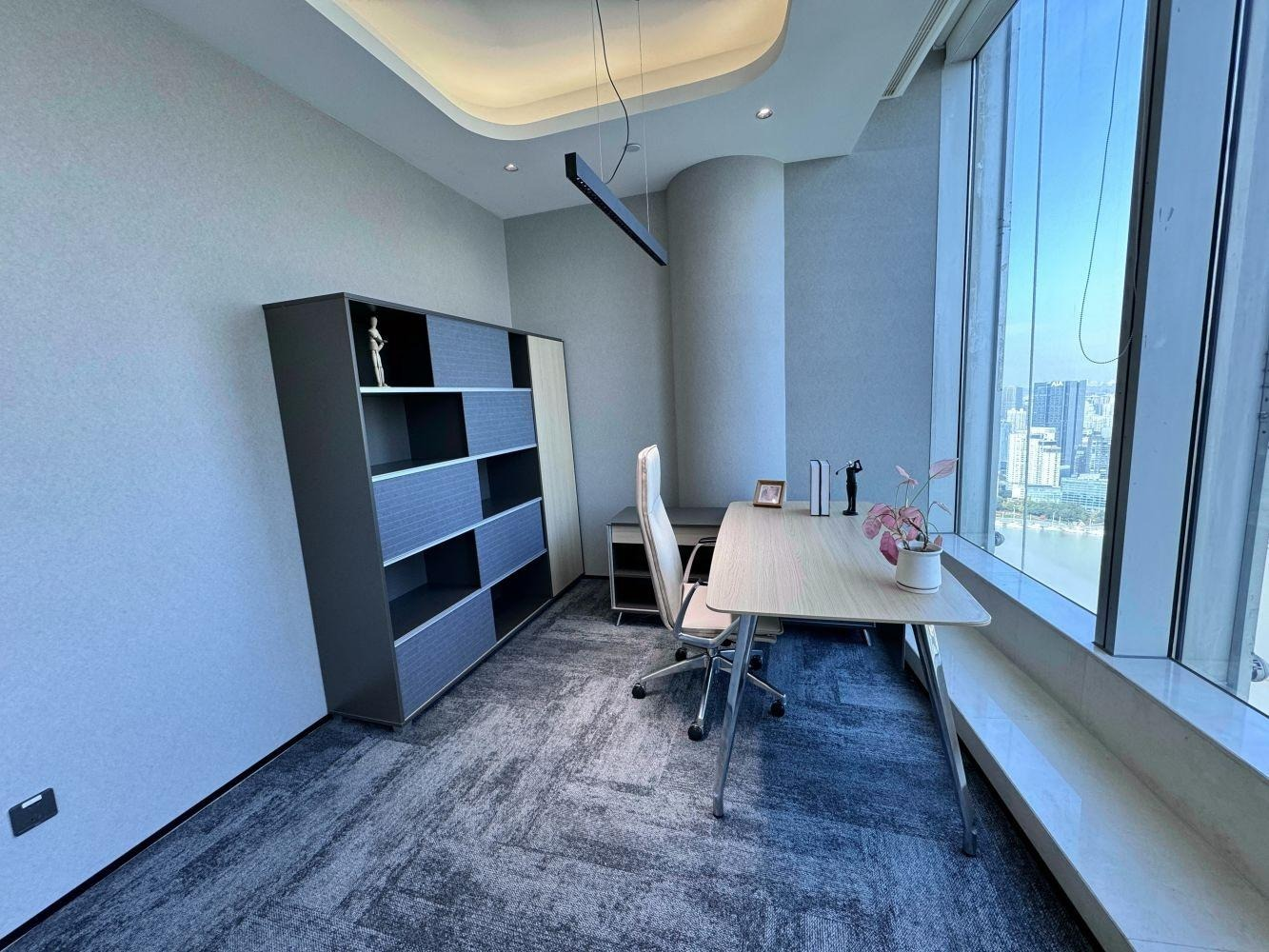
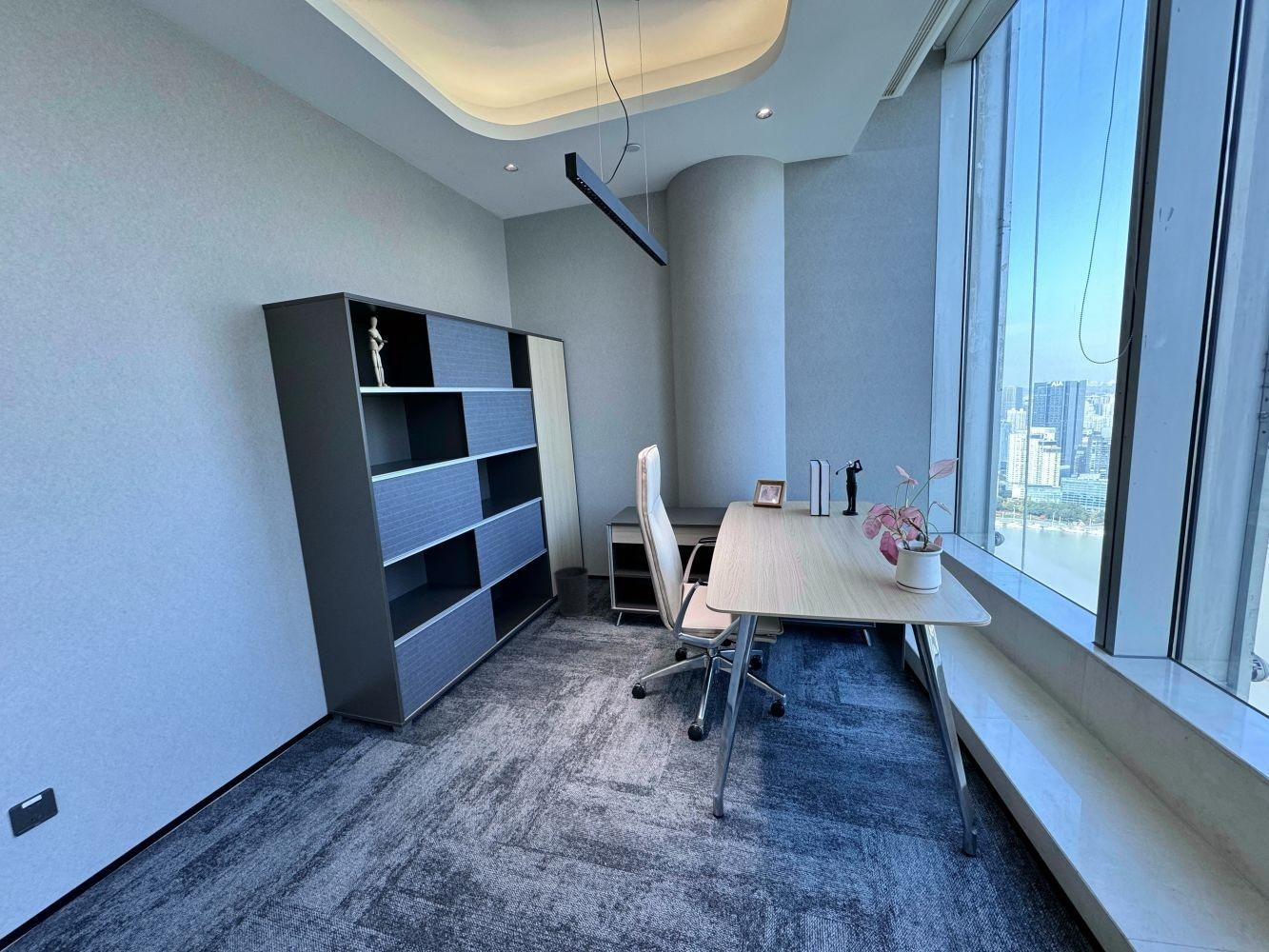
+ wastebasket [552,565,589,617]
